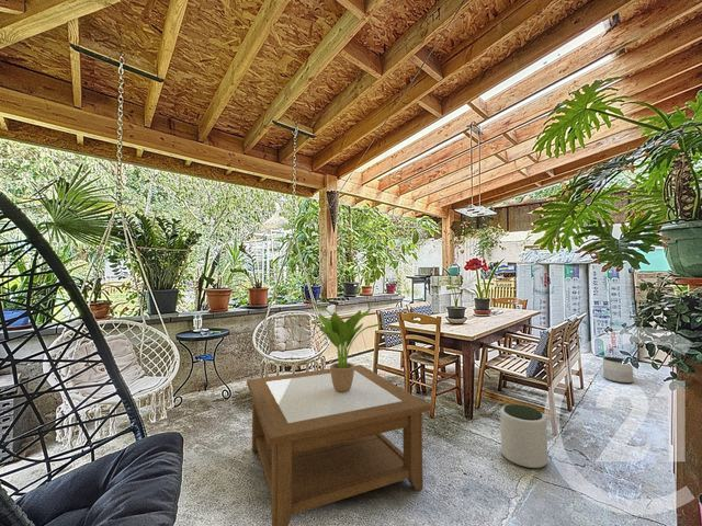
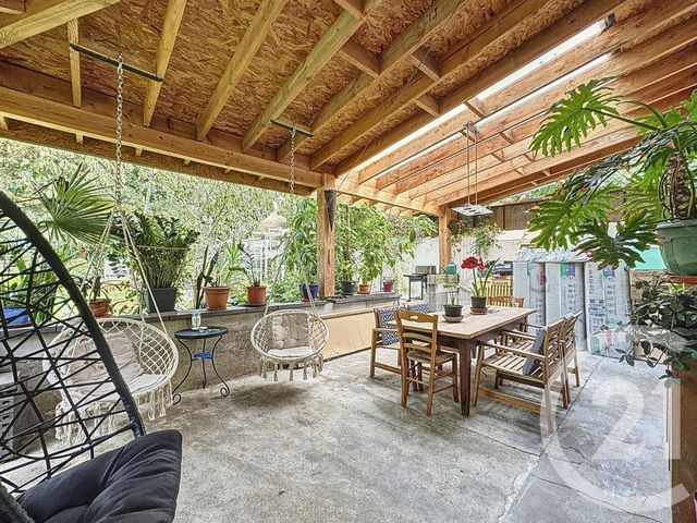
- plant pot [499,403,548,469]
- planter [602,356,634,385]
- potted plant [307,297,385,392]
- coffee table [246,364,432,526]
